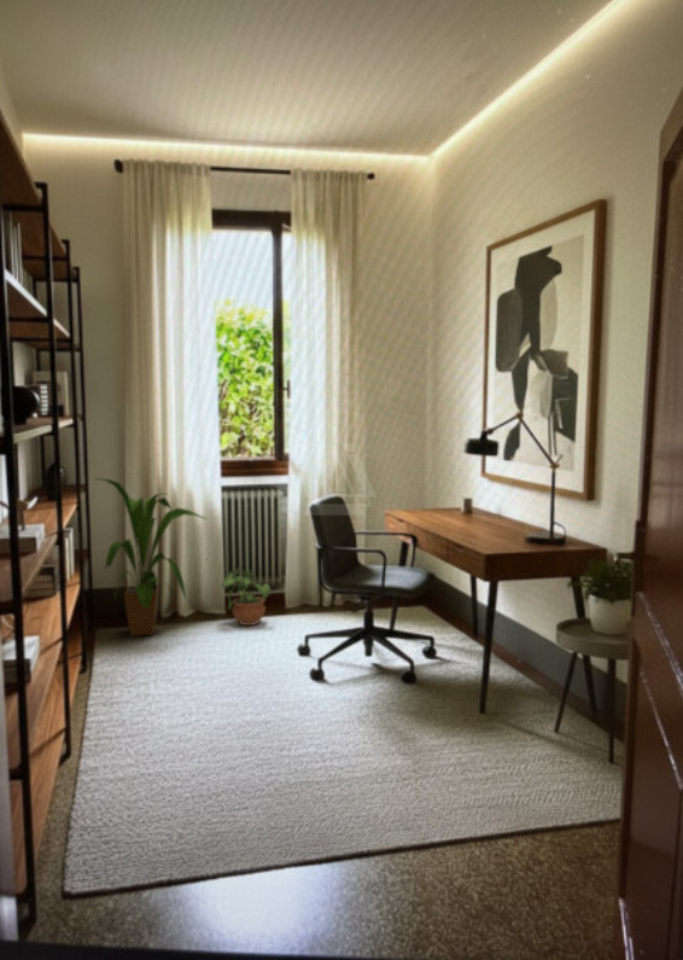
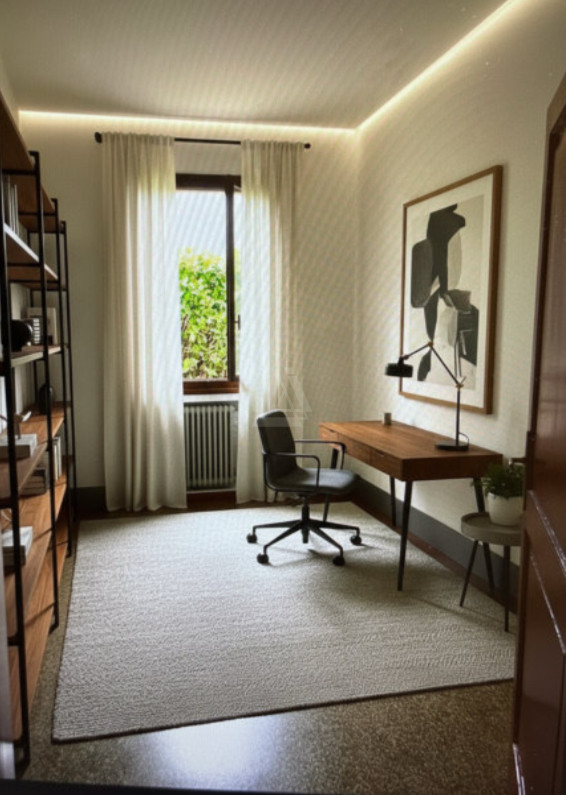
- house plant [93,477,208,638]
- potted plant [221,562,272,627]
